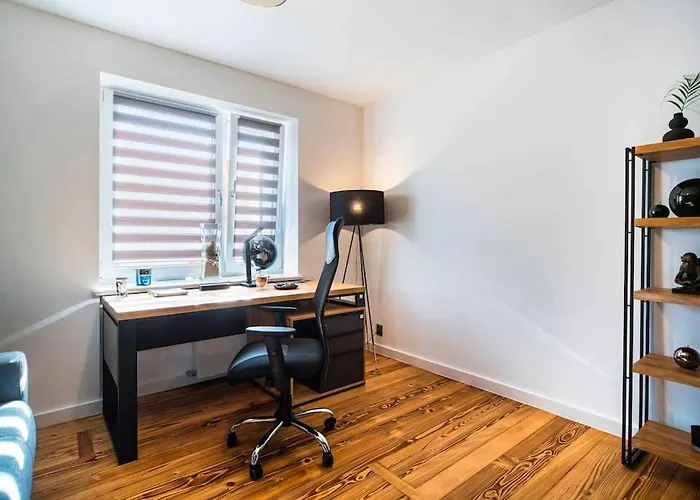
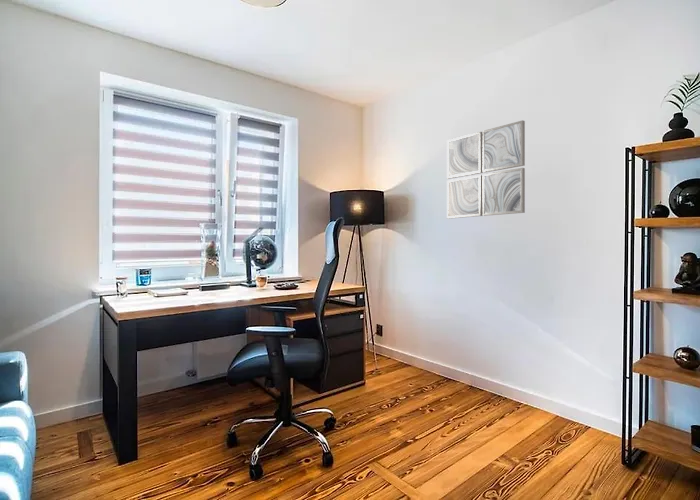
+ wall art [446,119,526,220]
